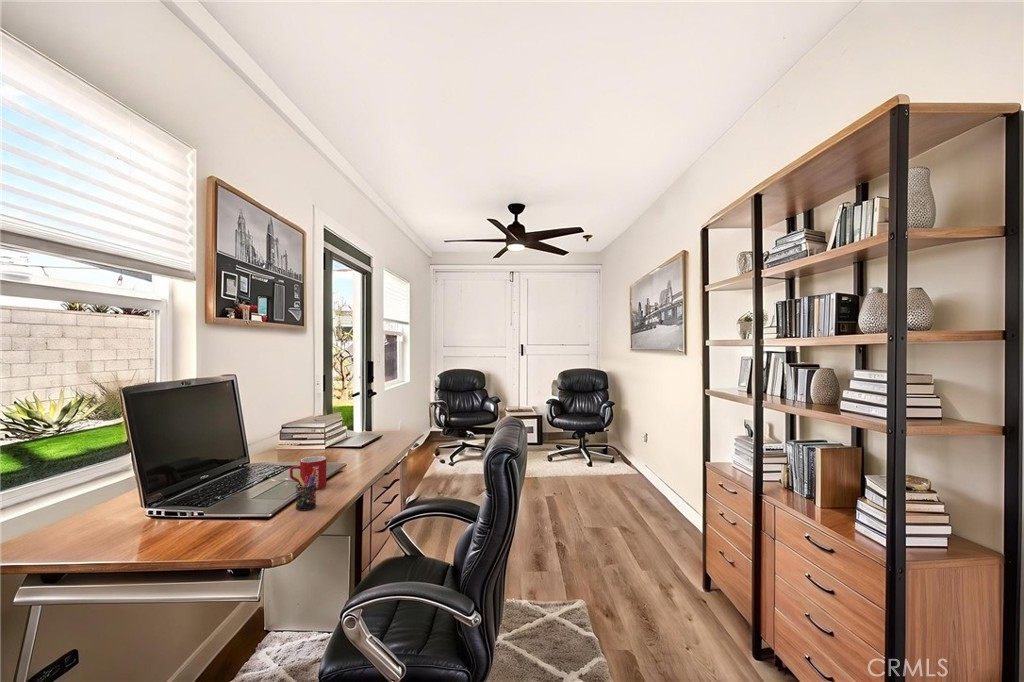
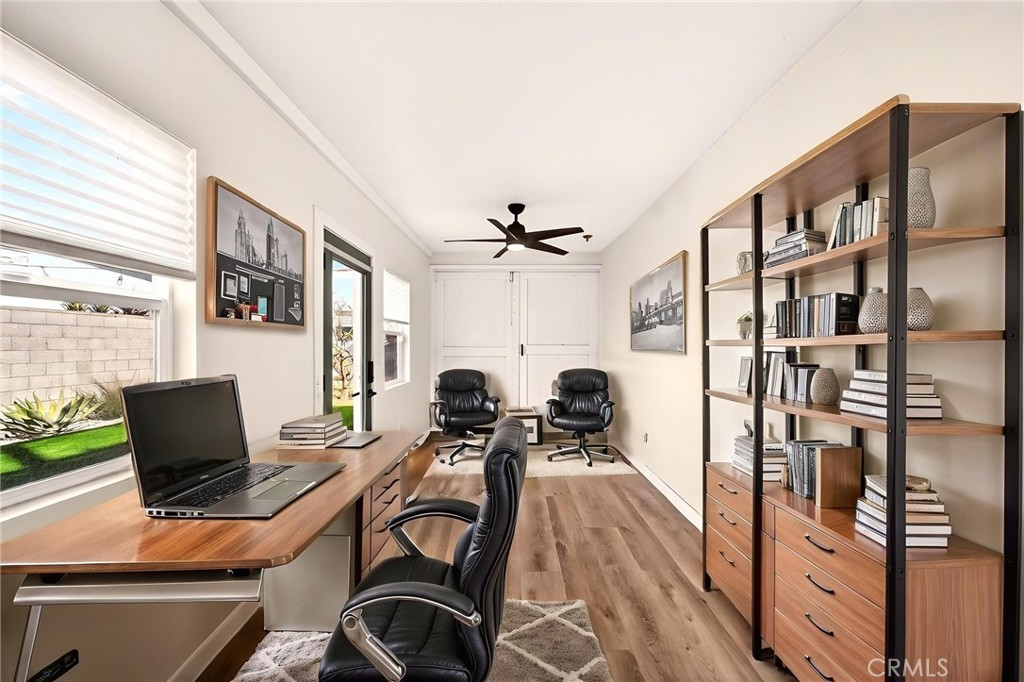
- mug [289,455,327,490]
- pen holder [294,469,317,512]
